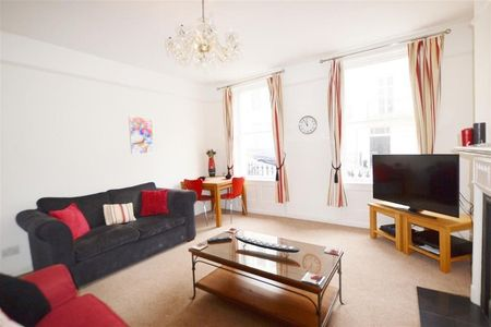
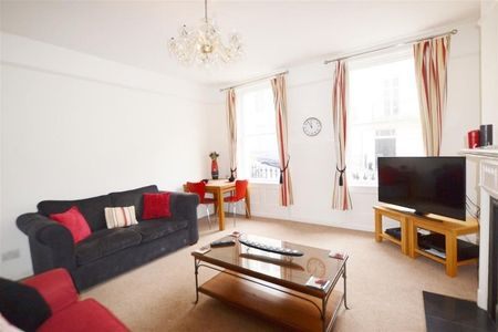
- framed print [128,116,155,155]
